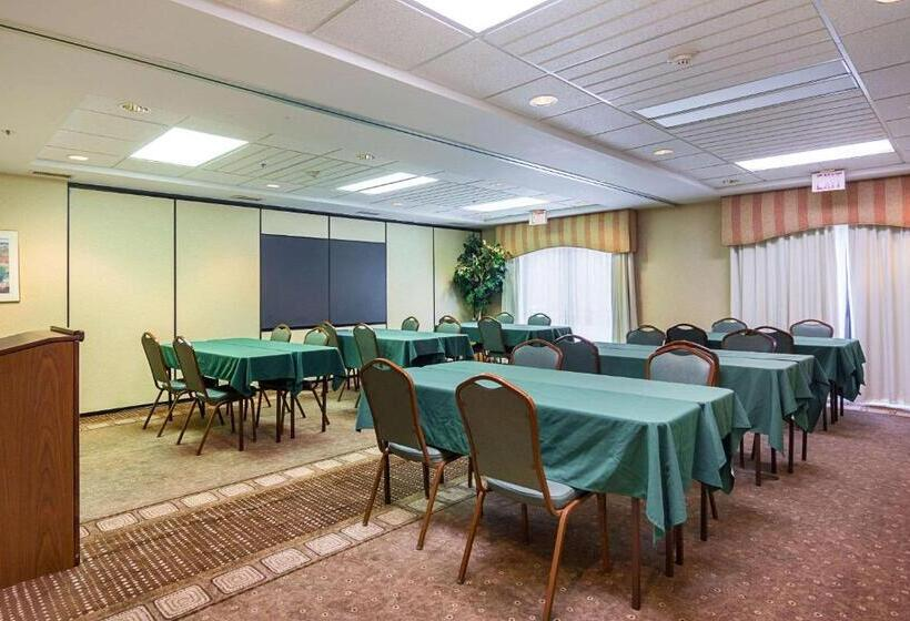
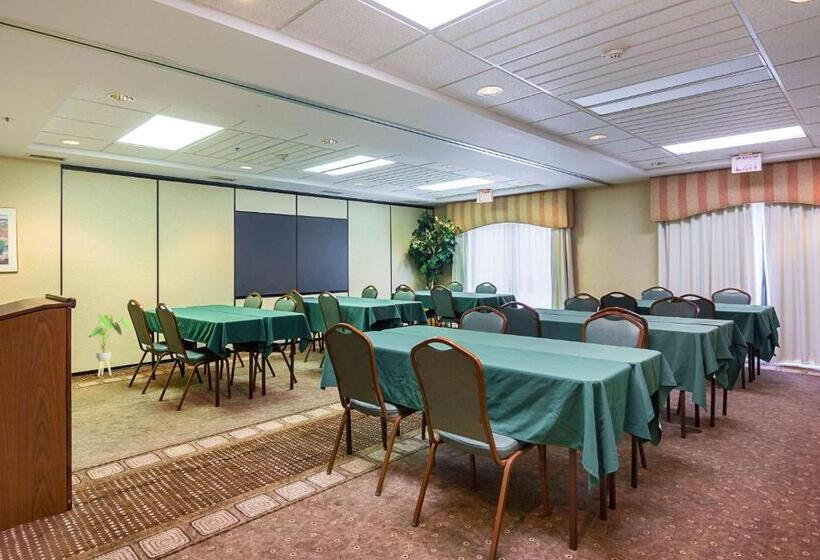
+ house plant [88,313,132,378]
